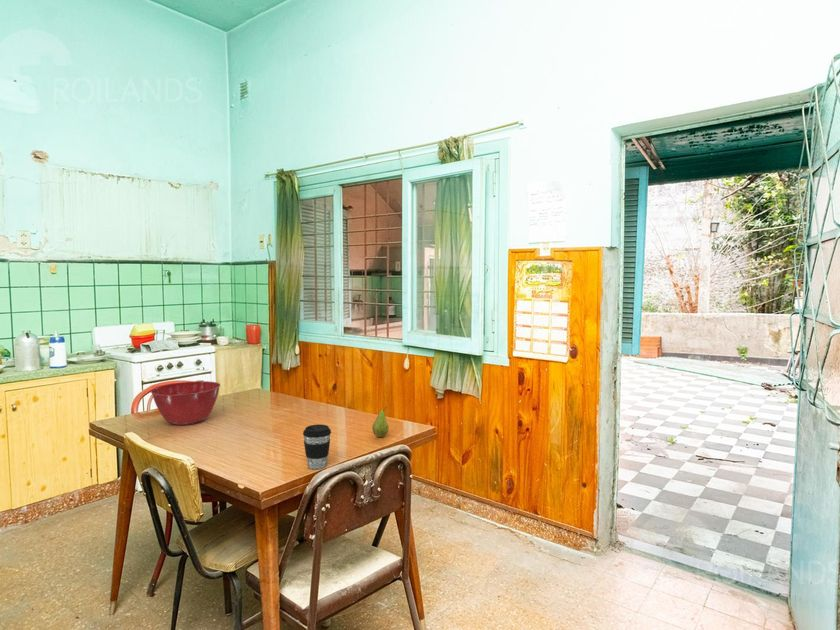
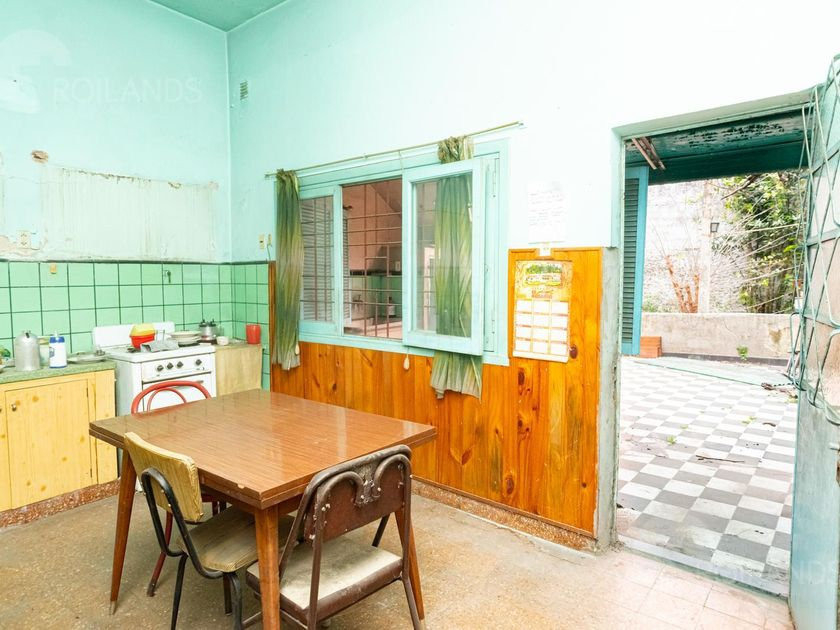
- mixing bowl [150,380,221,426]
- coffee cup [302,424,332,470]
- fruit [371,406,390,438]
